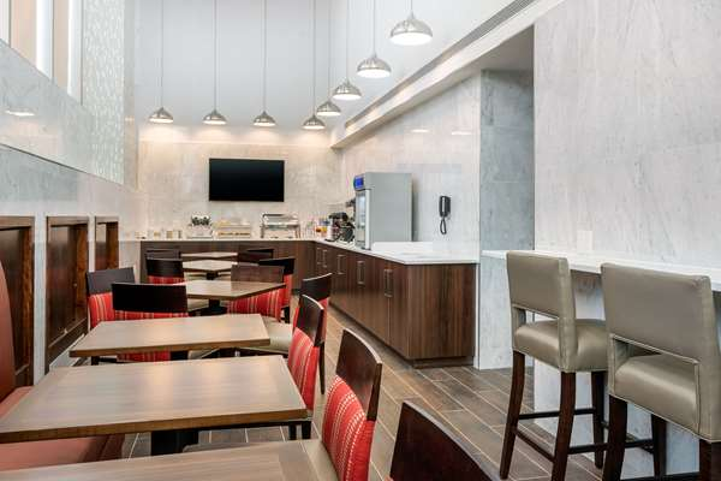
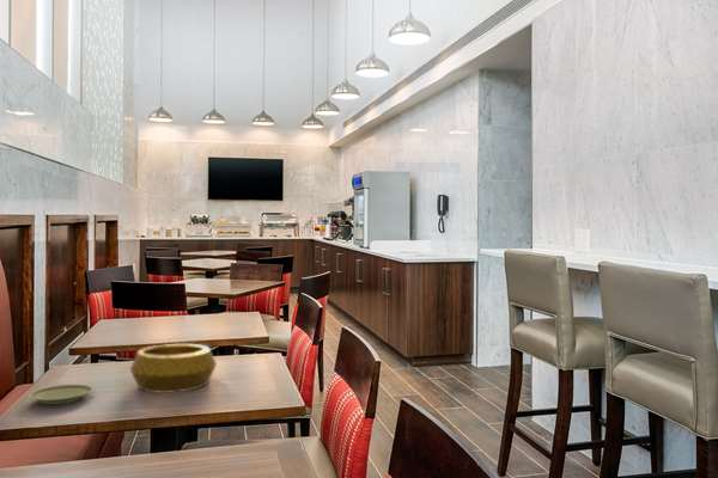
+ decorative bowl [129,343,218,394]
+ plate [28,384,95,405]
